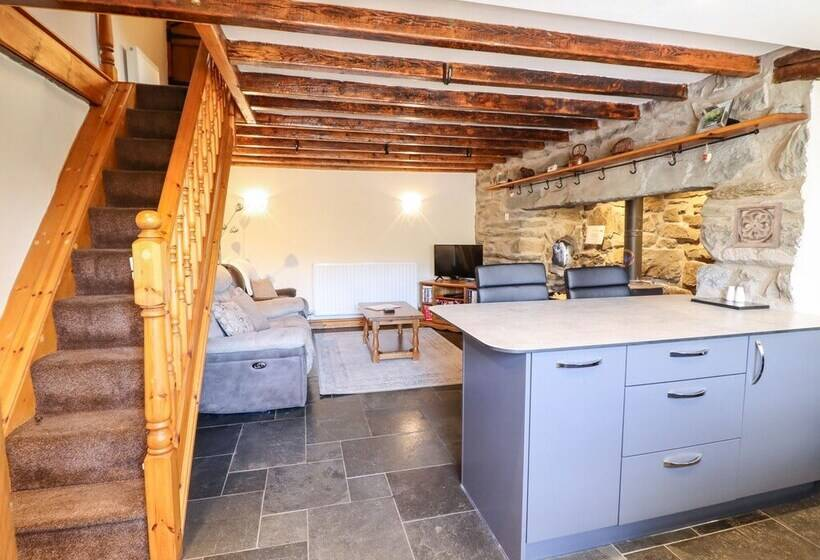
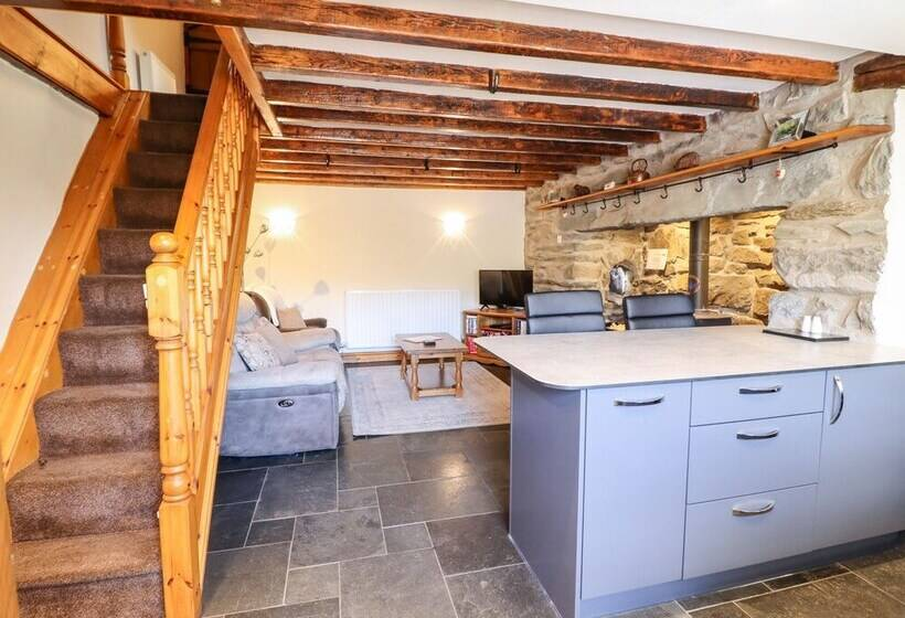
- wall ornament [731,201,783,250]
